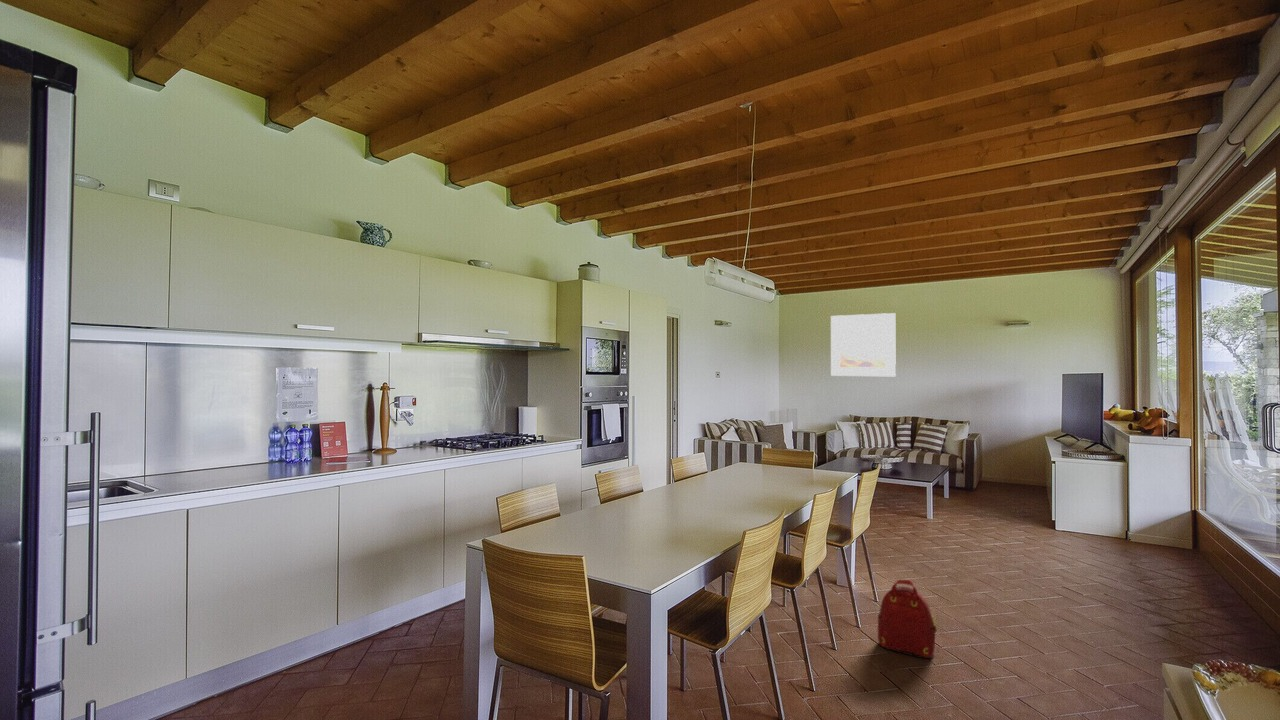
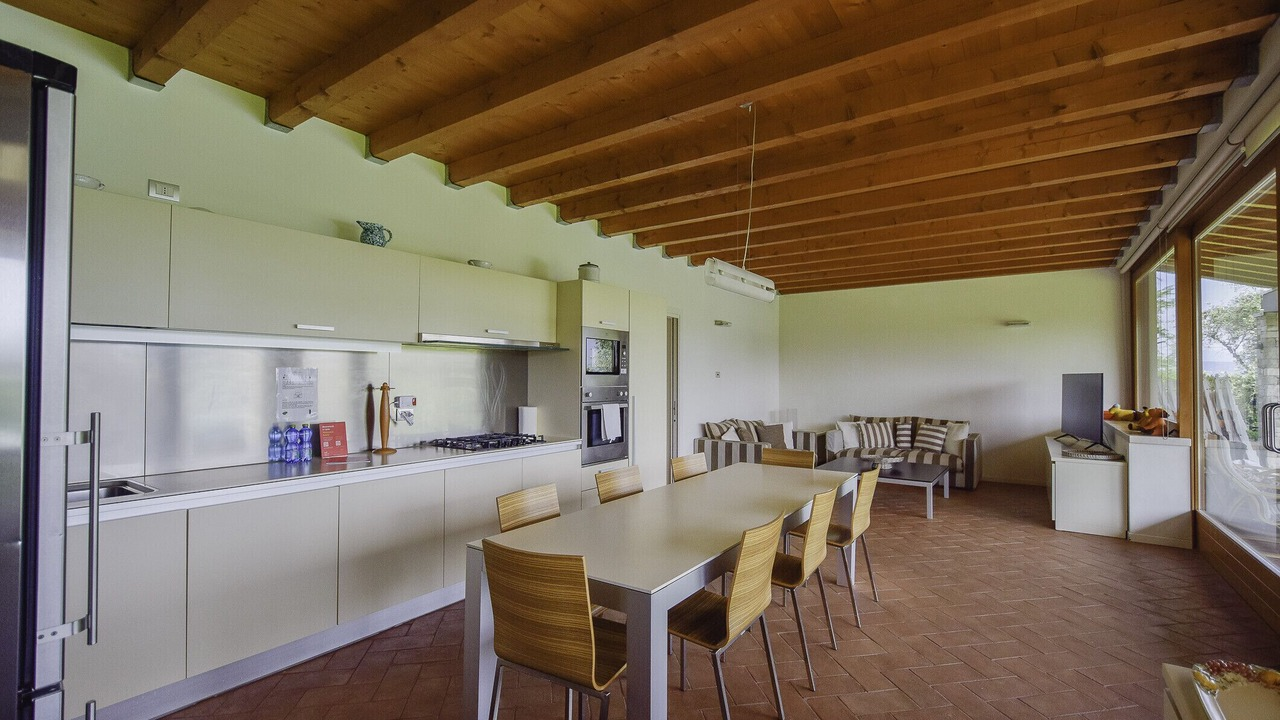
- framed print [830,312,897,377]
- backpack [877,579,938,660]
